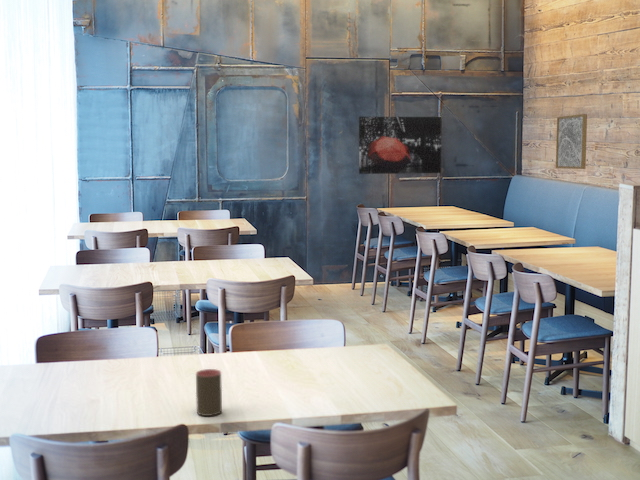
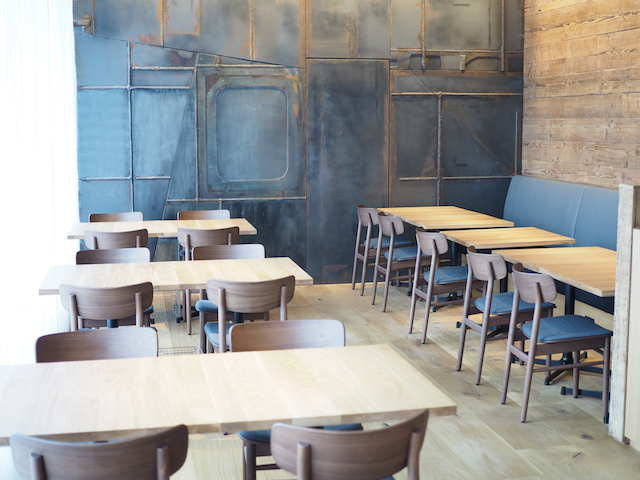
- cup [195,368,223,417]
- wall art [555,113,588,170]
- wall art [358,116,442,175]
